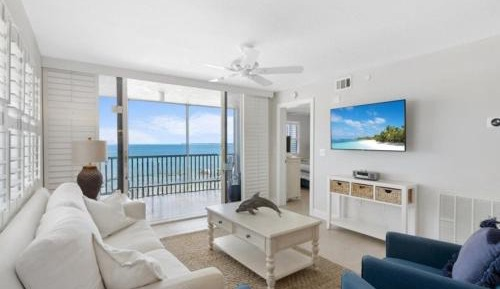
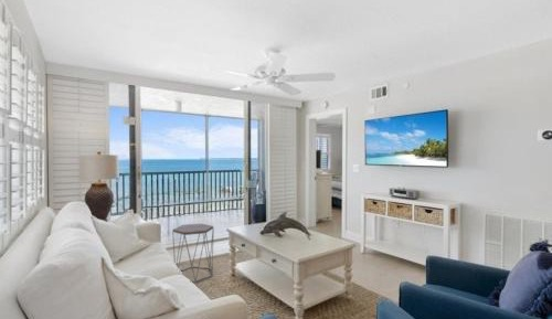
+ side table [171,222,215,284]
